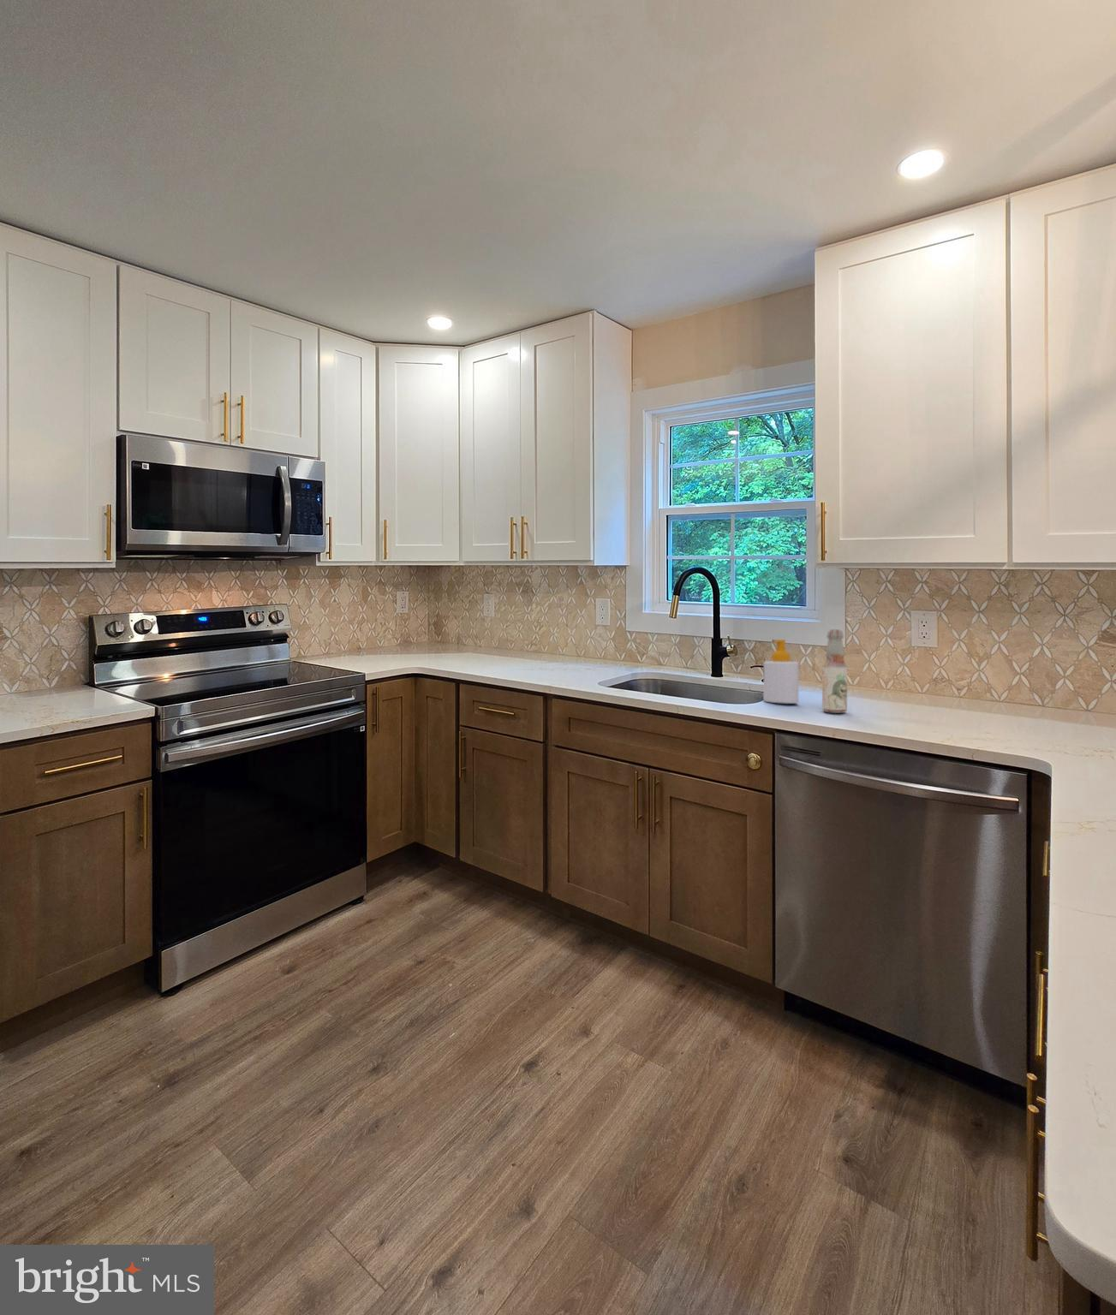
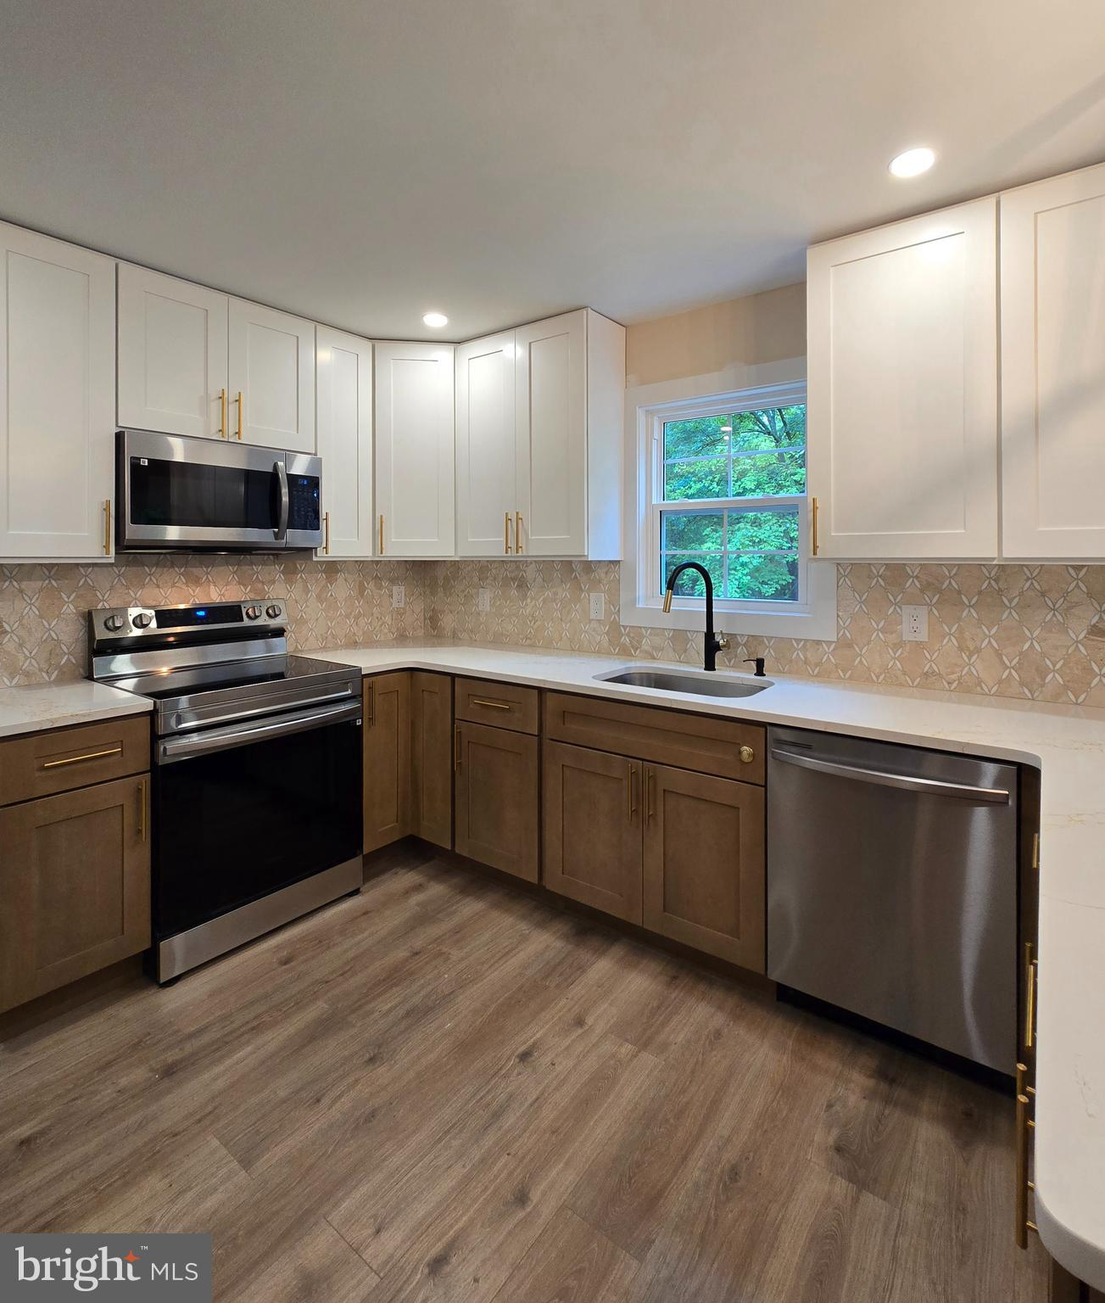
- bottle [822,629,848,714]
- soap bottle [763,639,800,705]
